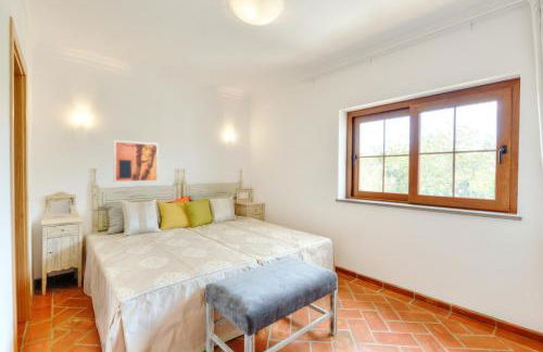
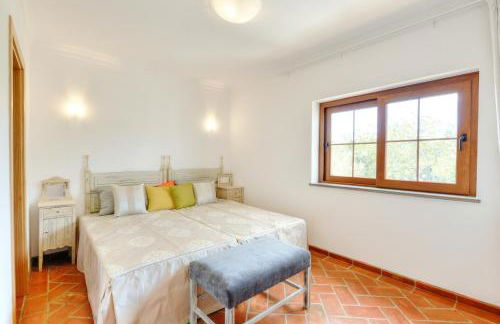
- wall art [112,139,160,184]
